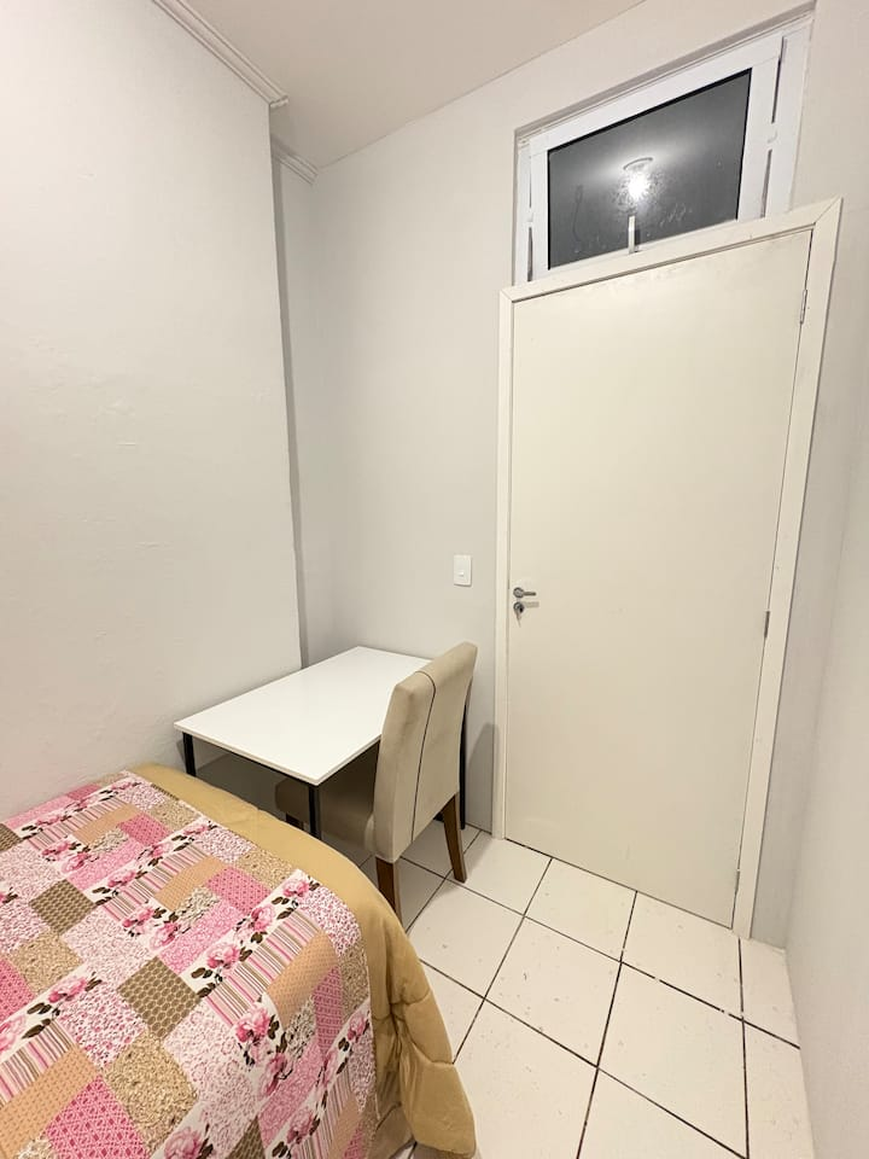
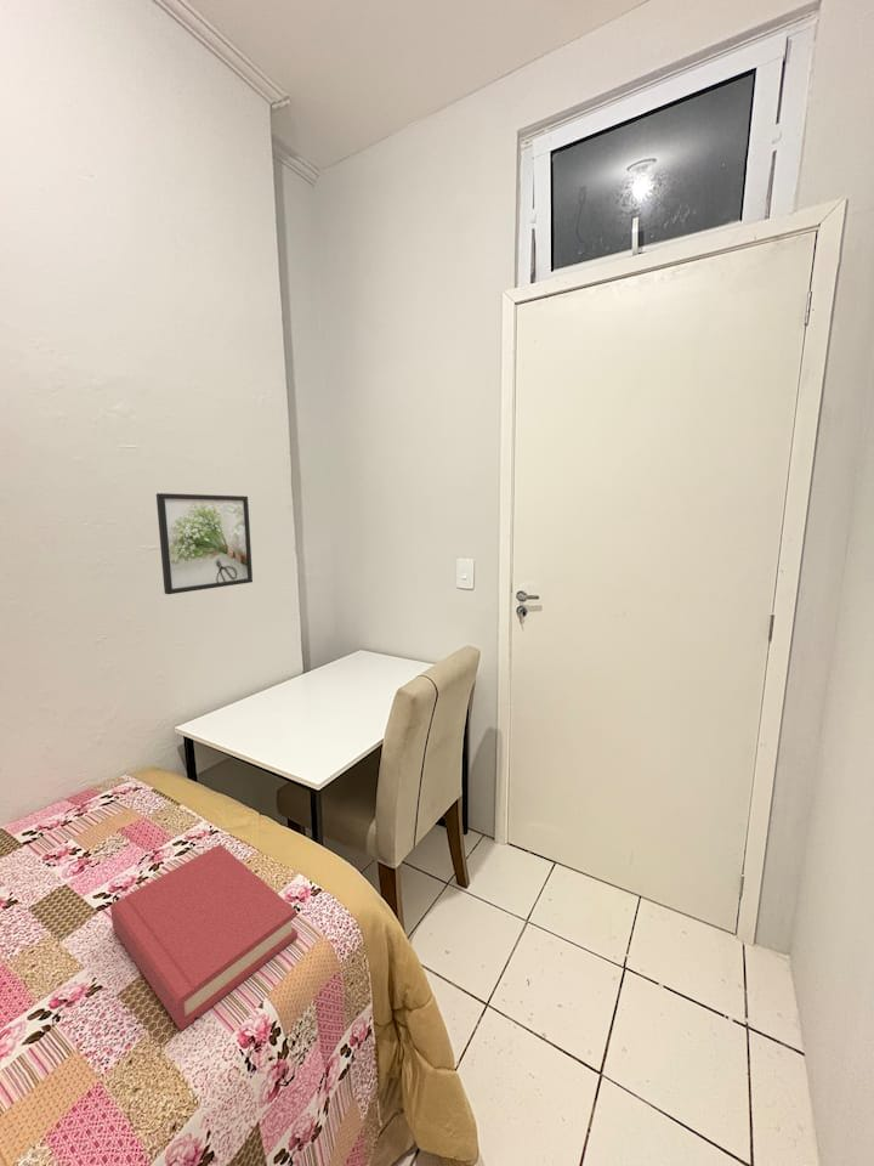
+ hardback book [109,843,299,1031]
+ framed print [155,492,254,595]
